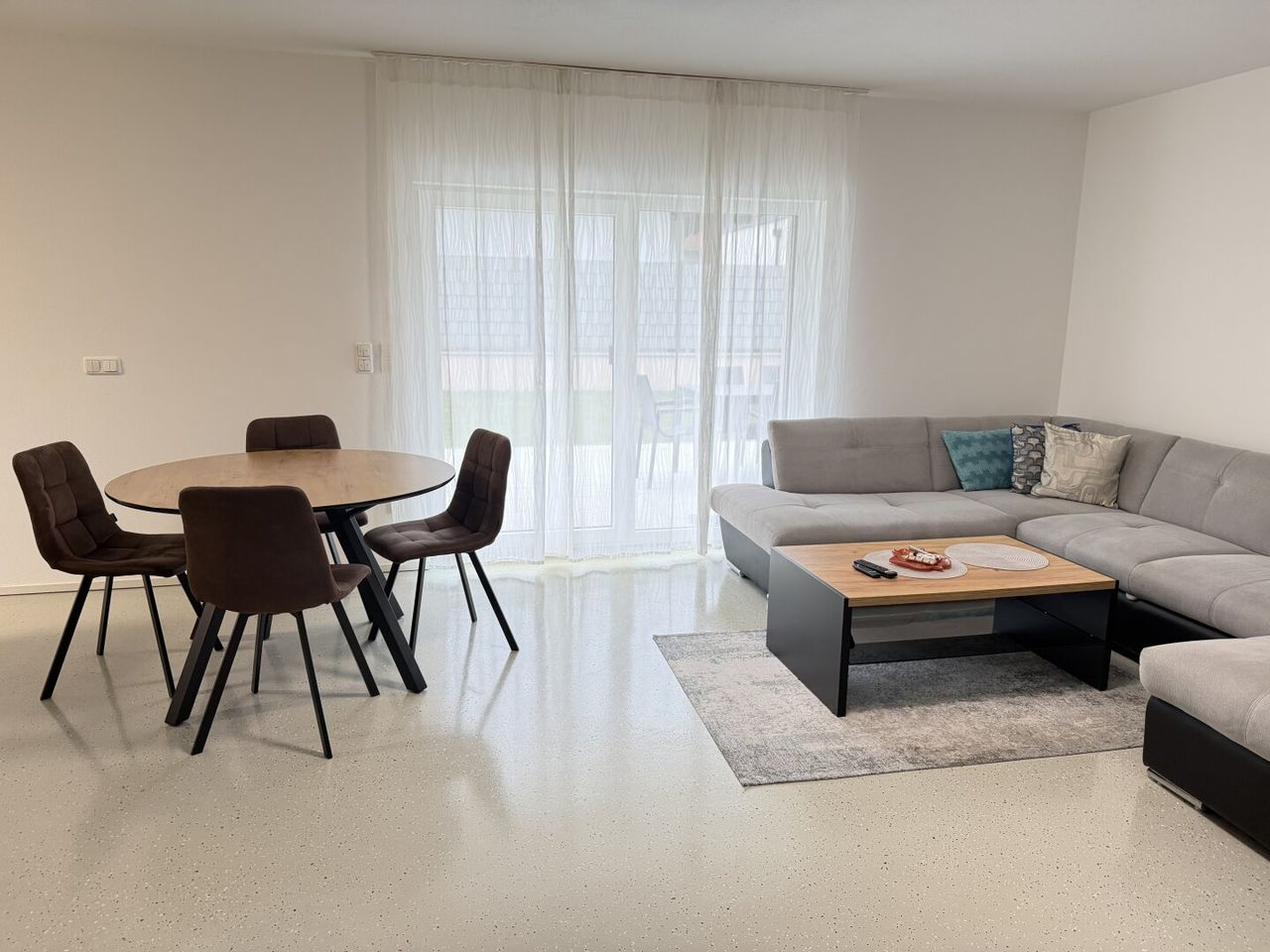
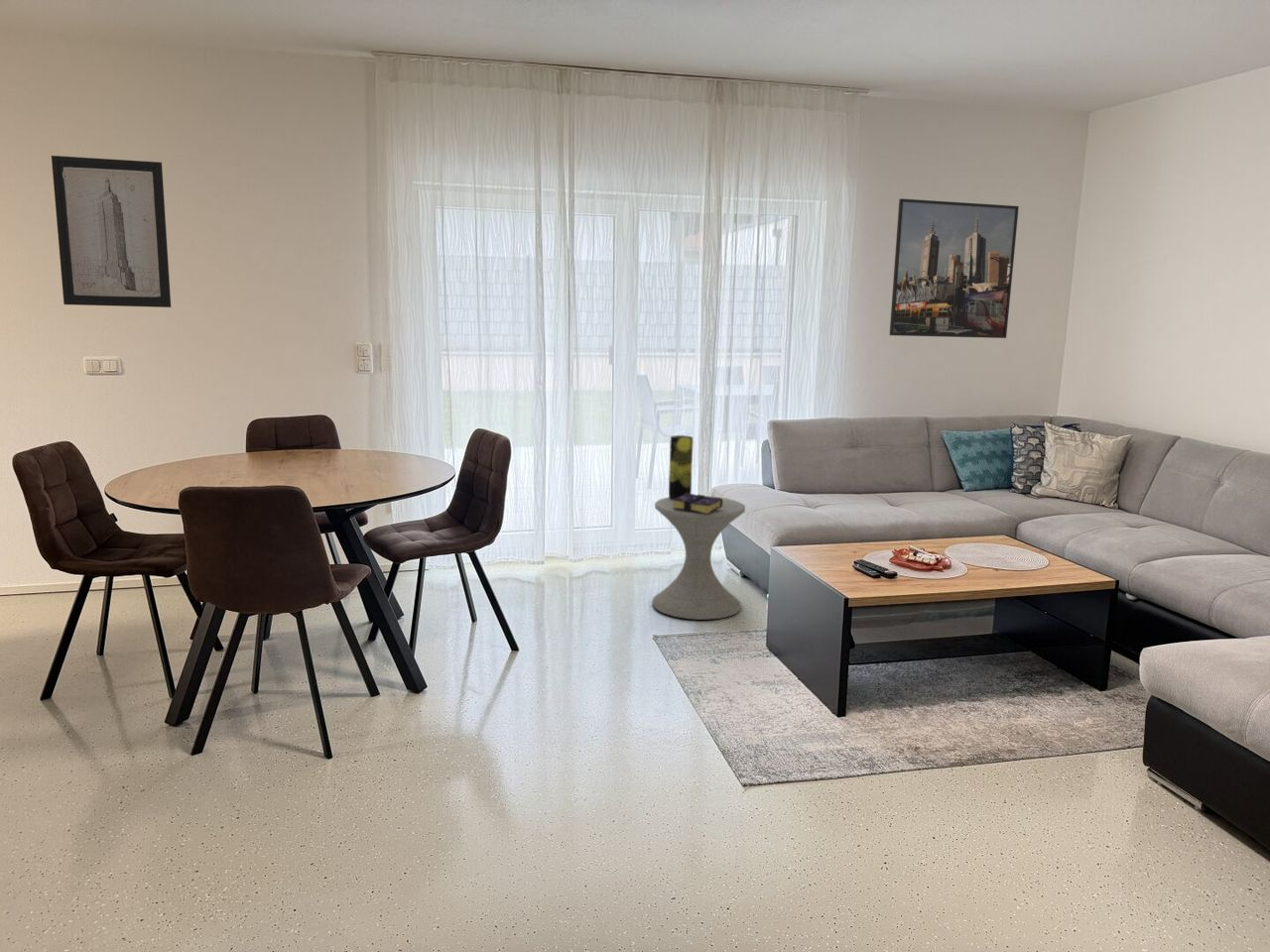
+ side table [651,495,746,621]
+ wall art [51,155,172,308]
+ book [673,493,722,515]
+ vase [668,434,695,500]
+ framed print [889,197,1020,339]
